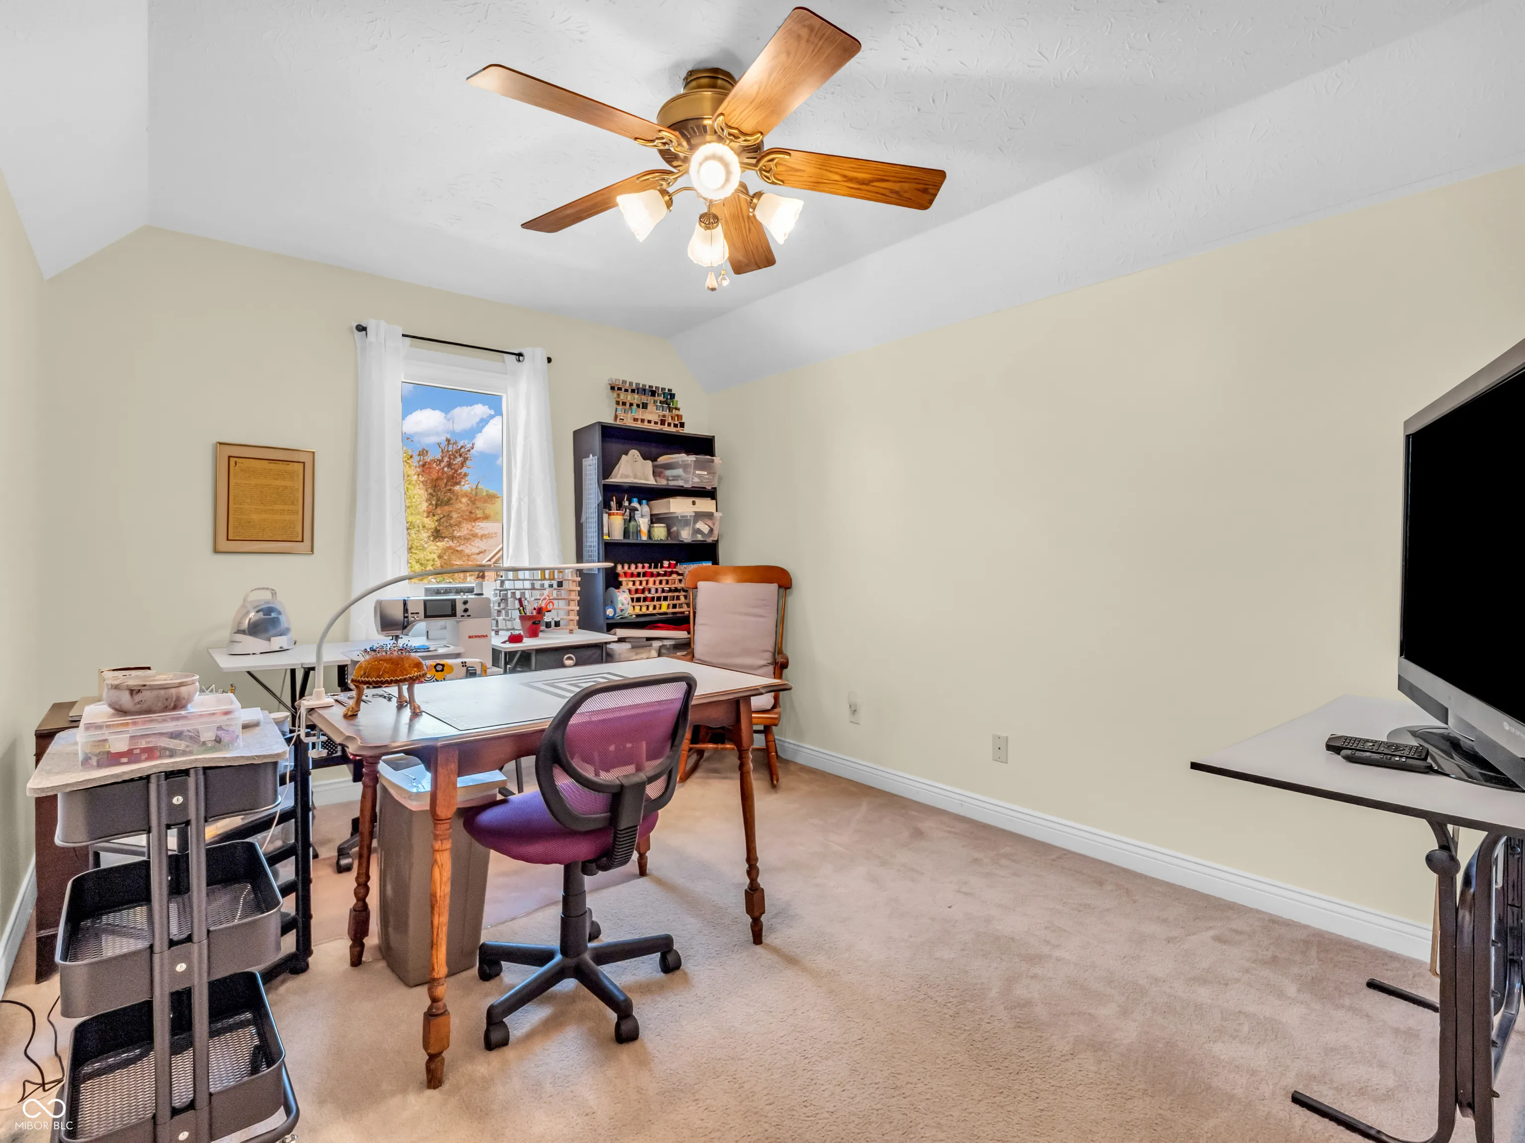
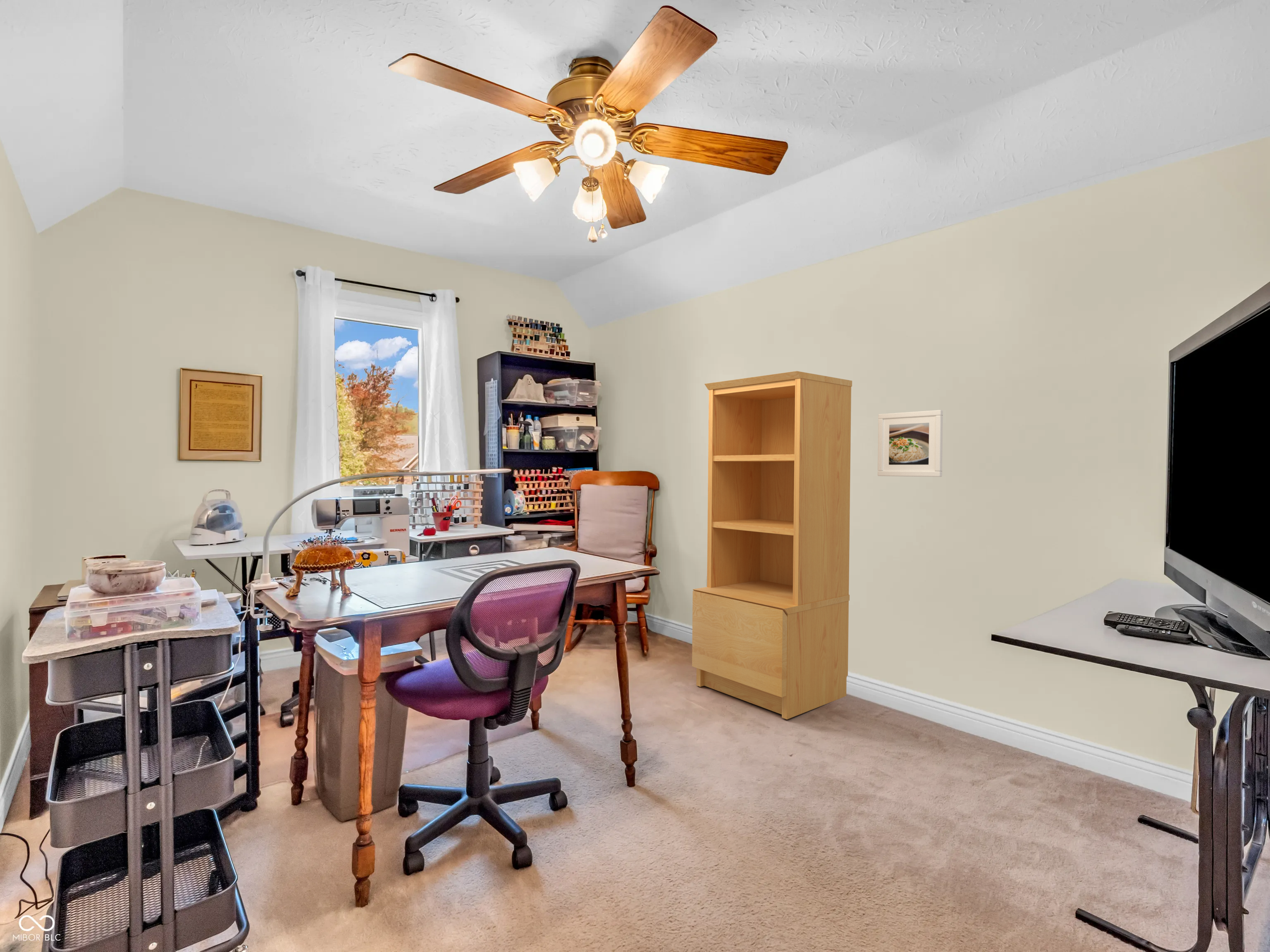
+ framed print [877,409,943,477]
+ bookcase [692,371,852,720]
